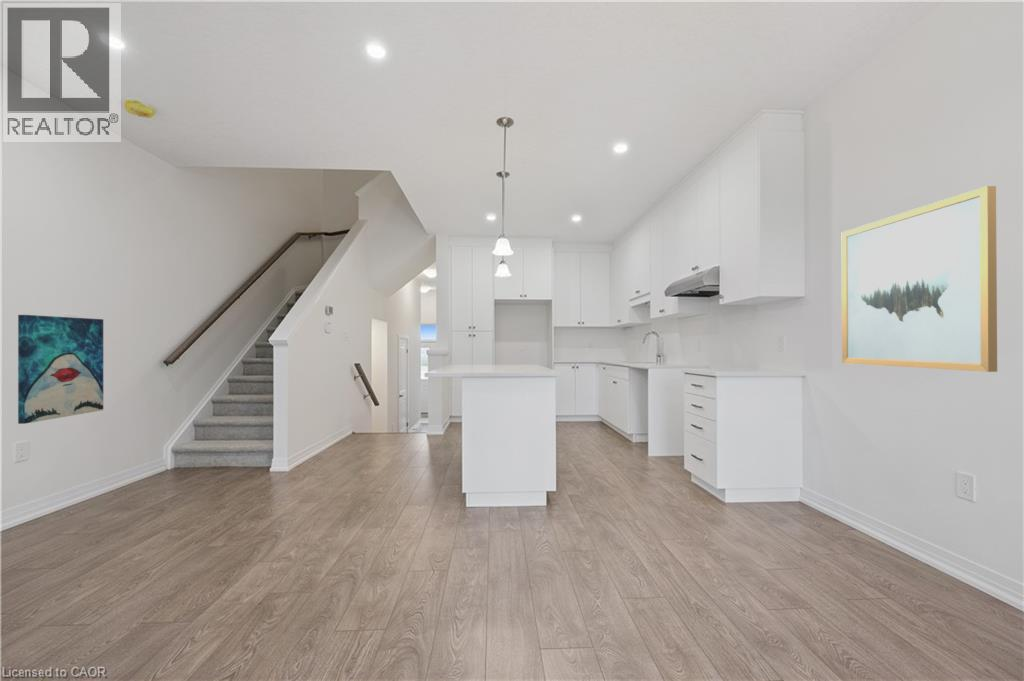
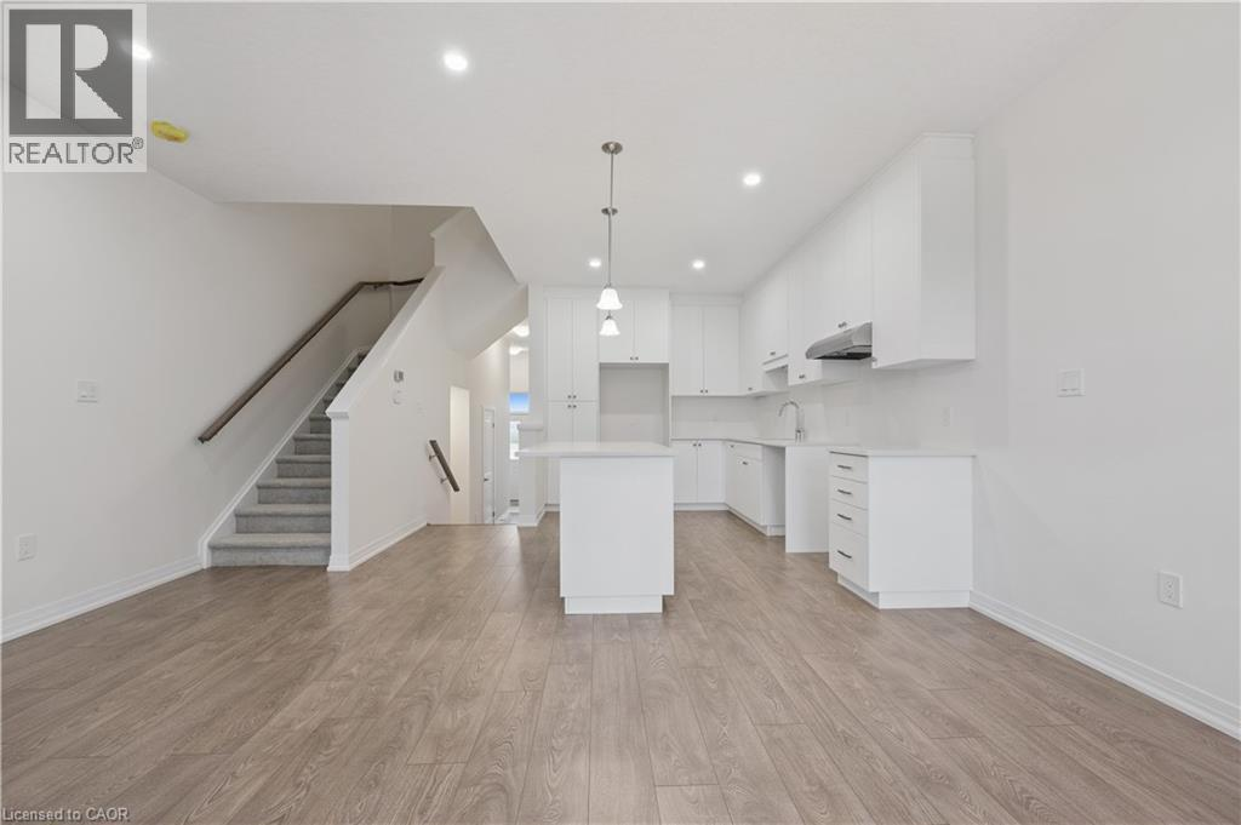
- wall art [17,314,104,425]
- wall art [841,185,998,373]
